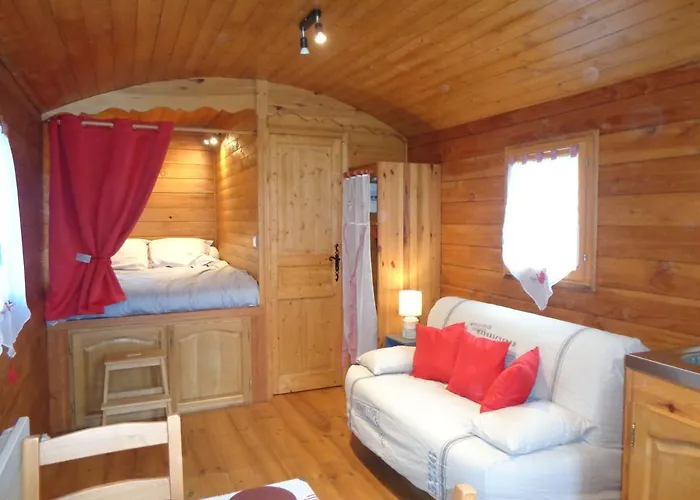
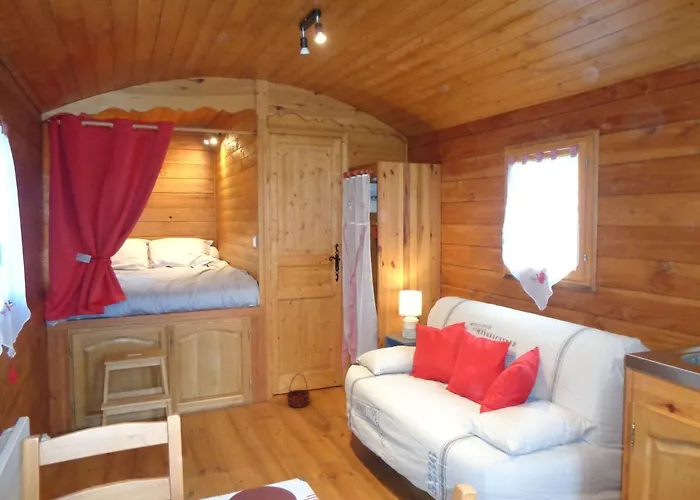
+ basket [286,372,311,409]
